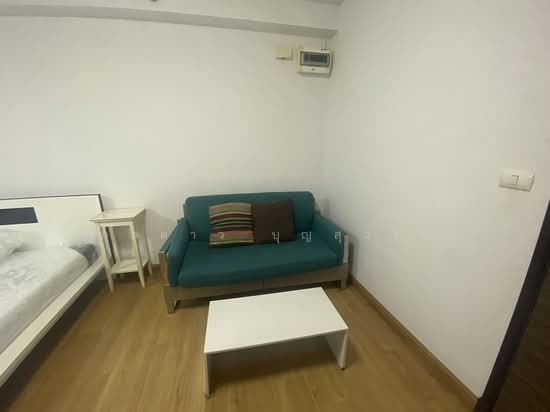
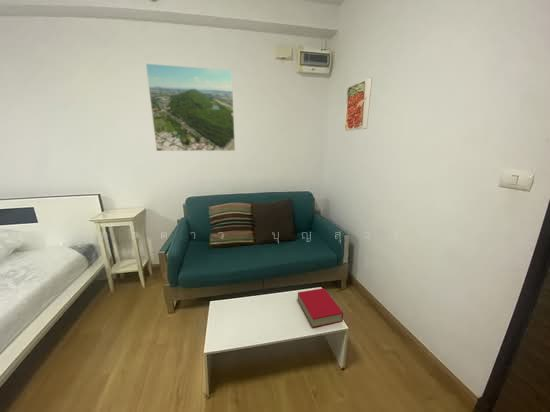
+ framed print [343,77,373,132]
+ book [297,287,344,328]
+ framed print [145,63,236,152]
